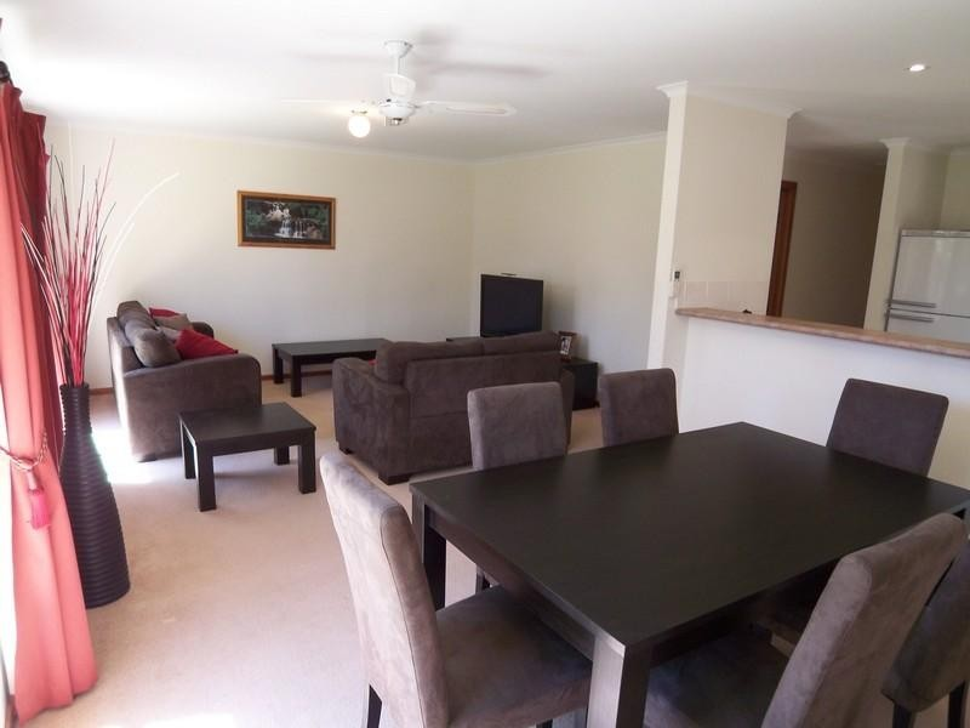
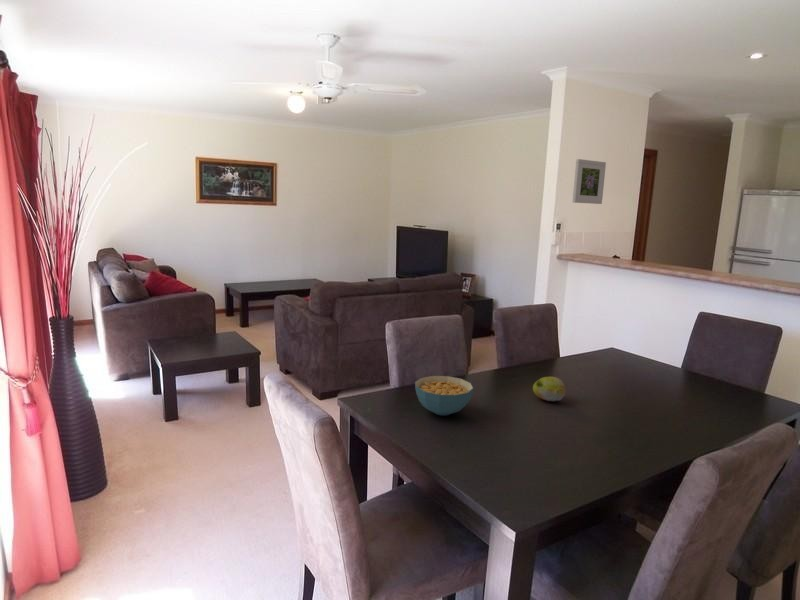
+ fruit [532,376,566,402]
+ cereal bowl [414,375,474,416]
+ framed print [571,158,607,205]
